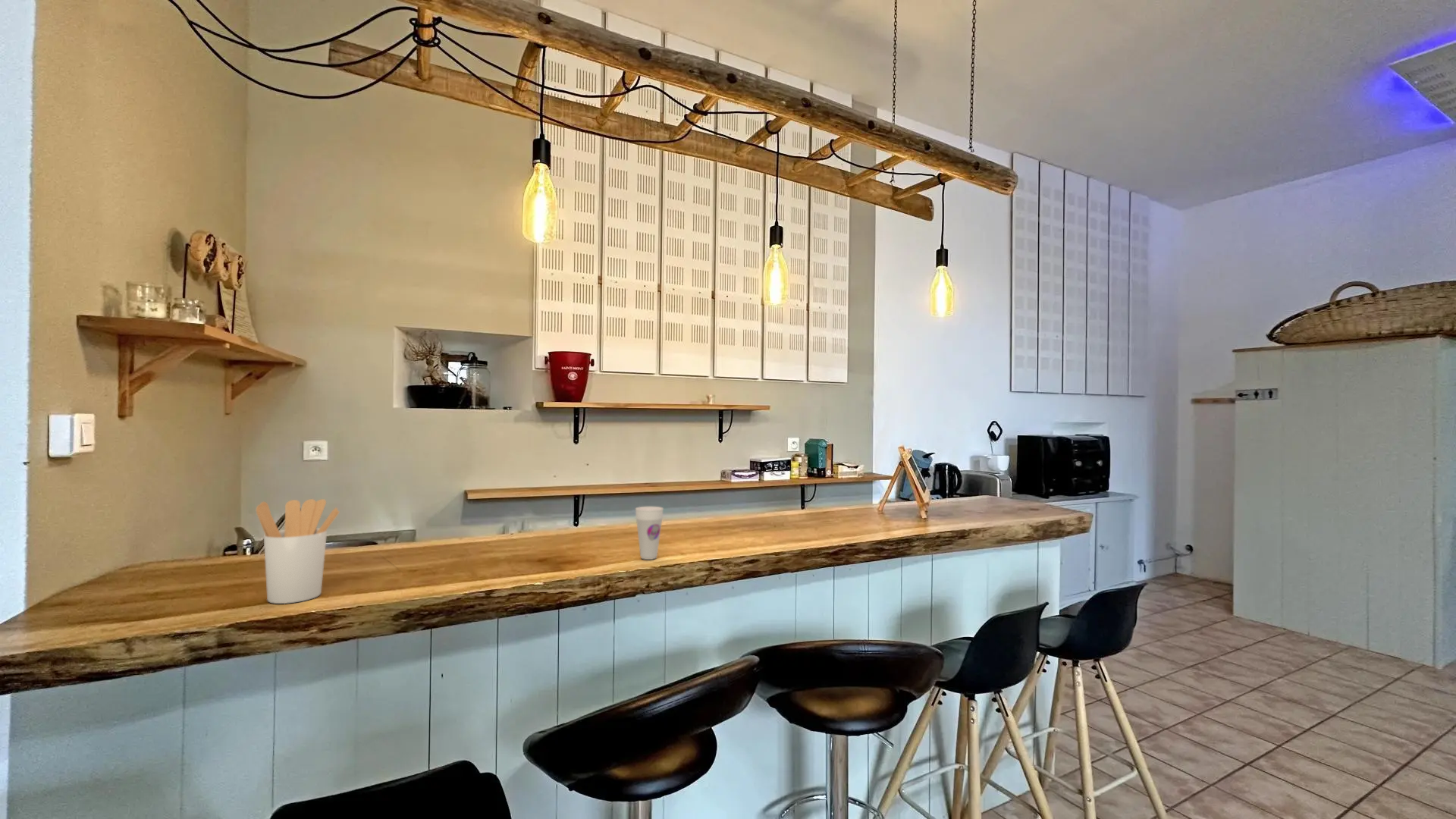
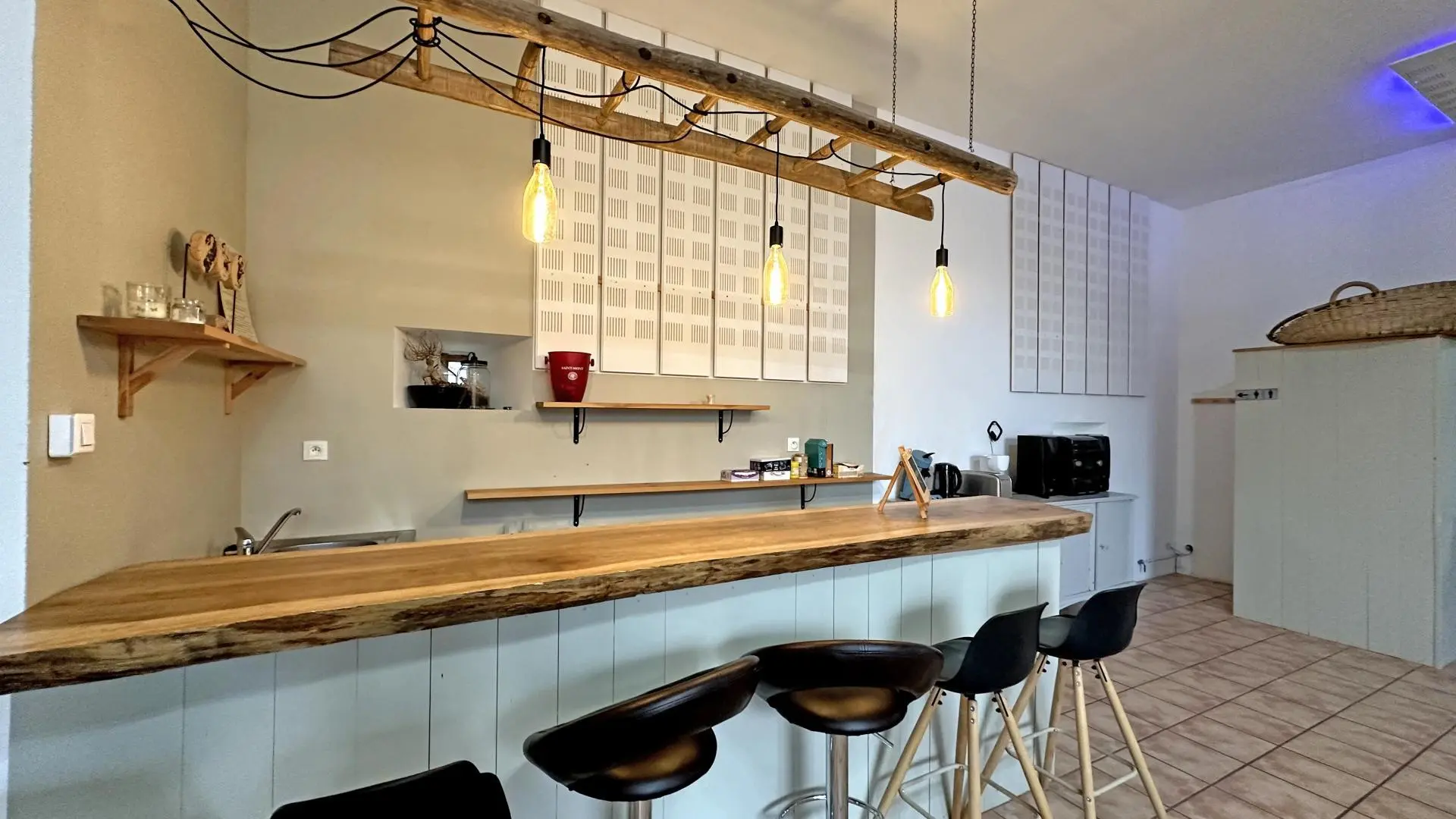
- utensil holder [256,498,340,604]
- cup [635,506,664,560]
